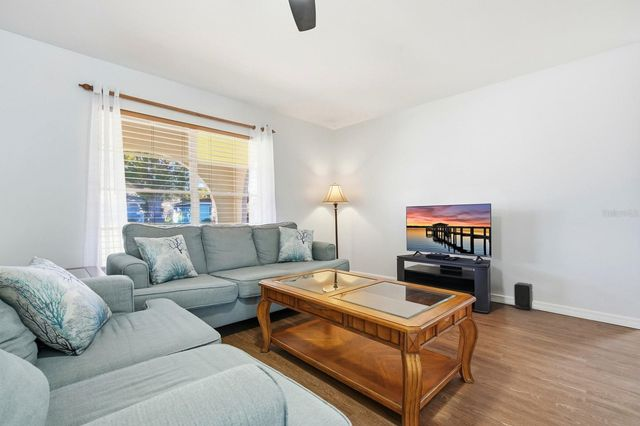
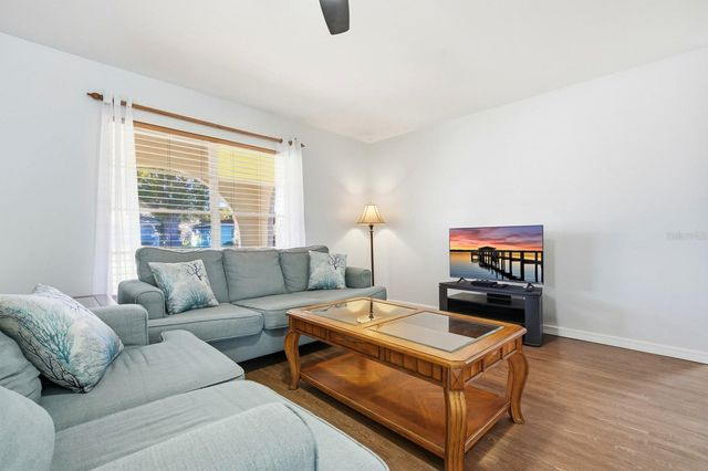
- speaker [513,281,534,312]
